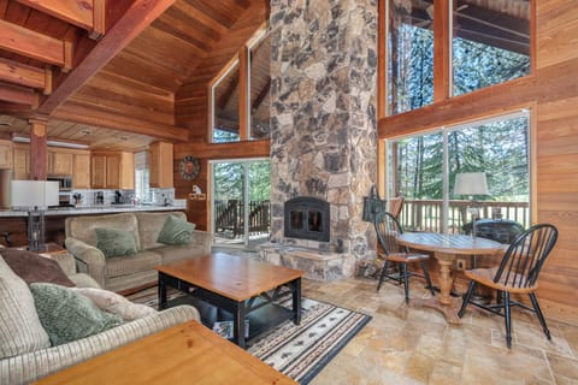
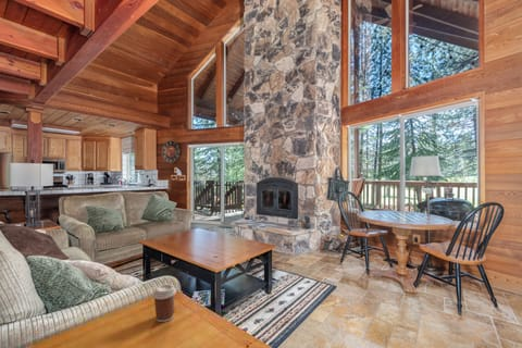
+ coffee cup [151,283,177,323]
